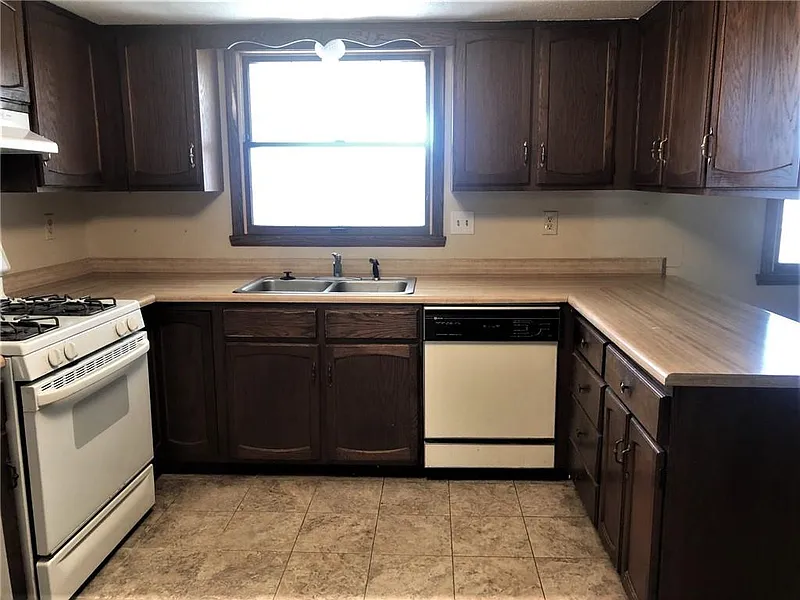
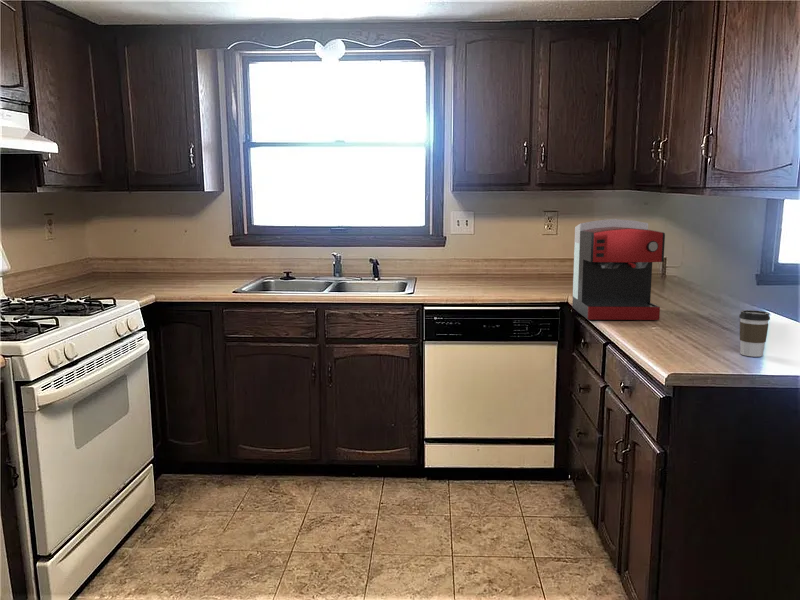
+ coffee cup [738,309,771,358]
+ coffee maker [571,218,666,321]
